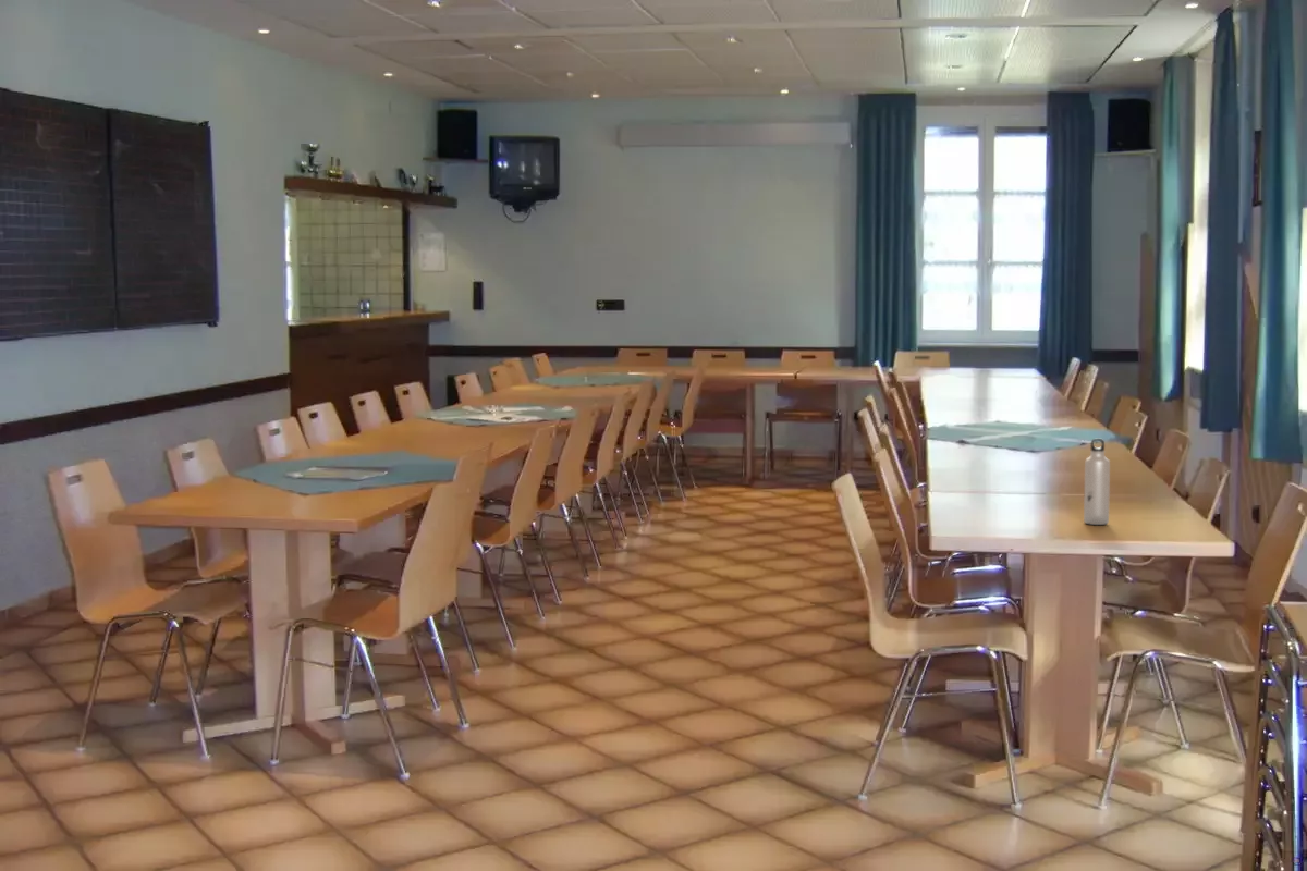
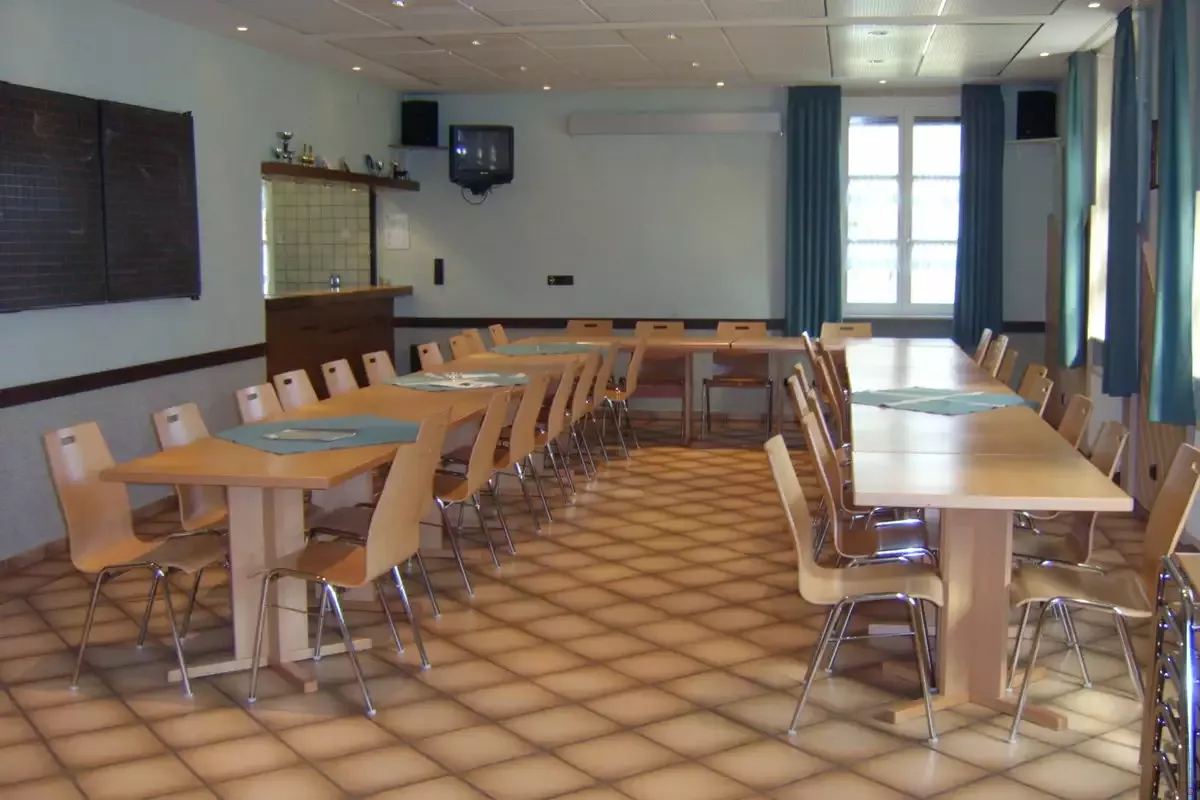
- water bottle [1083,438,1111,526]
